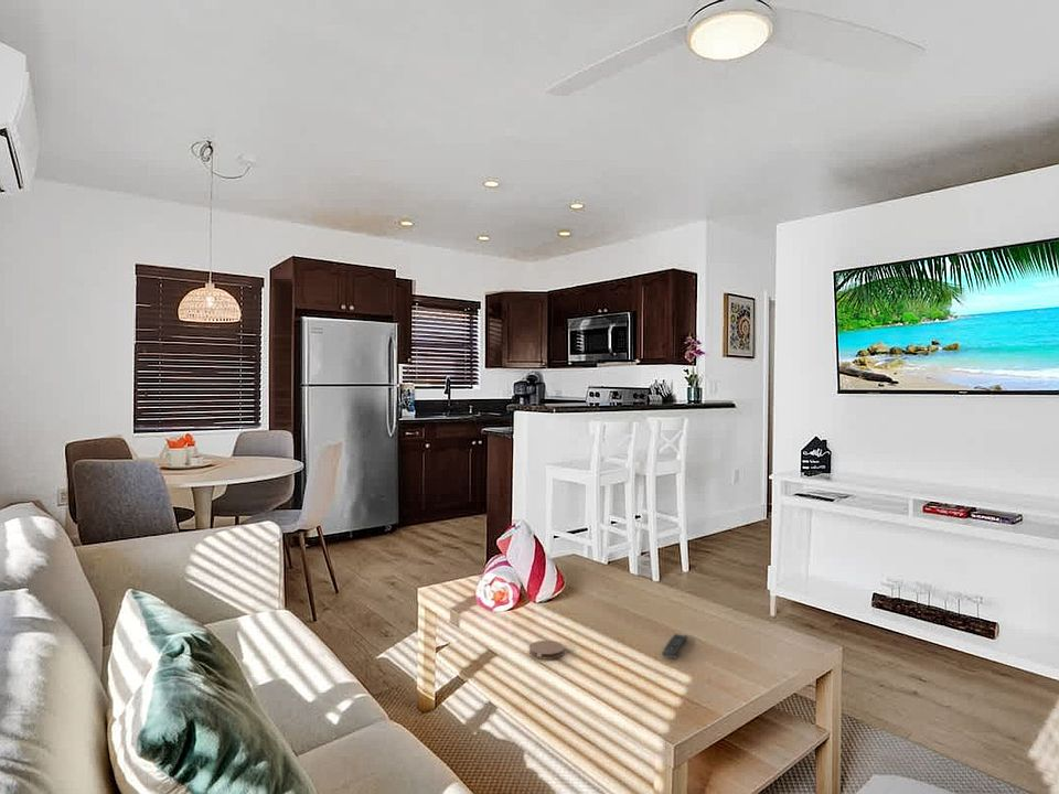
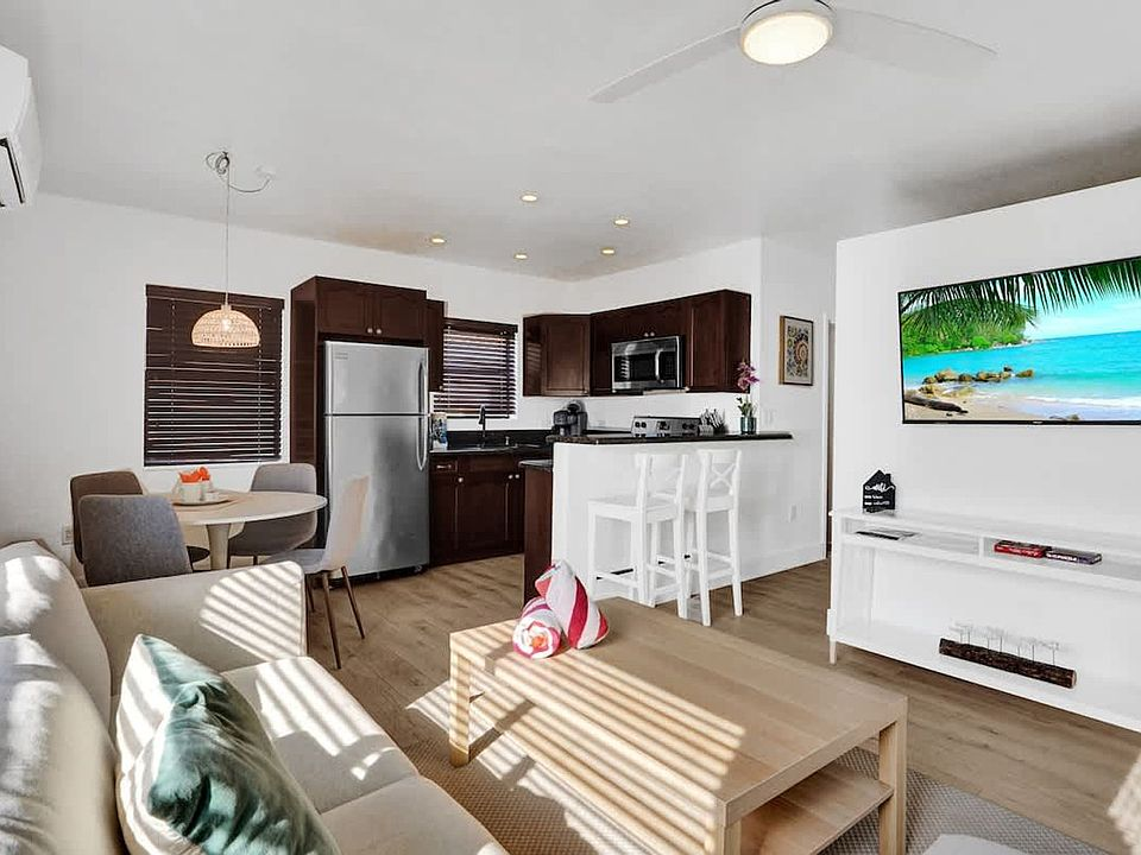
- coaster [528,640,565,661]
- remote control [661,633,688,659]
